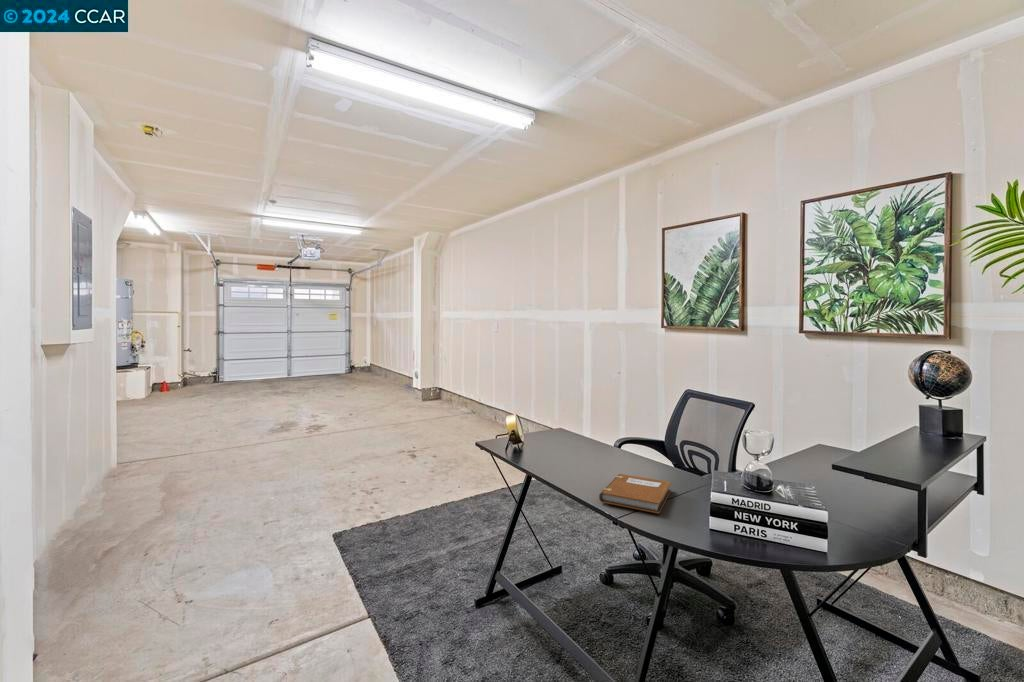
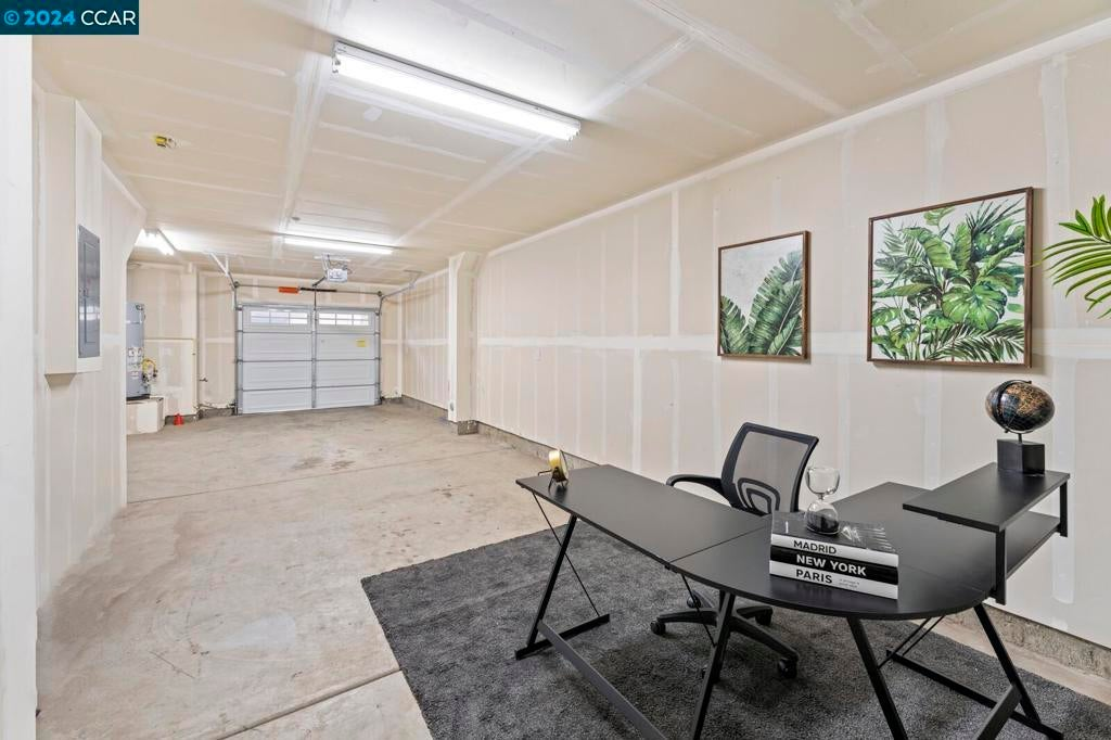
- notebook [598,473,672,515]
